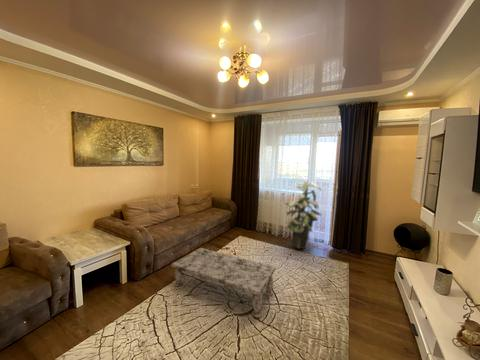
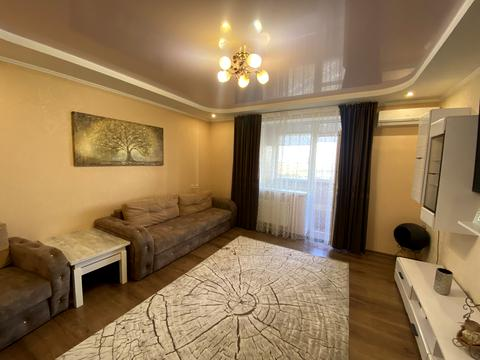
- indoor plant [284,177,323,250]
- coffee table [171,247,277,318]
